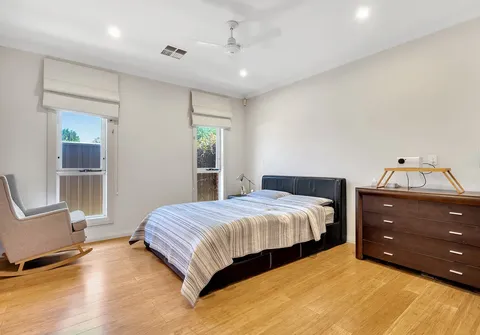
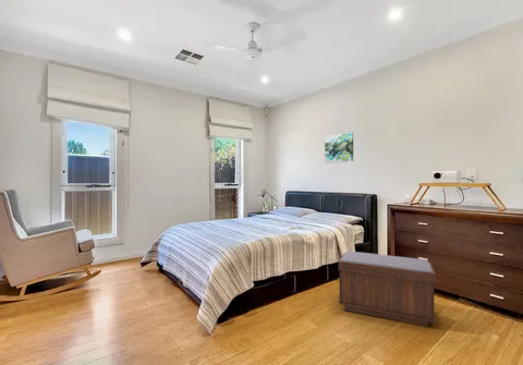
+ bench [338,251,437,328]
+ wall art [324,131,354,165]
